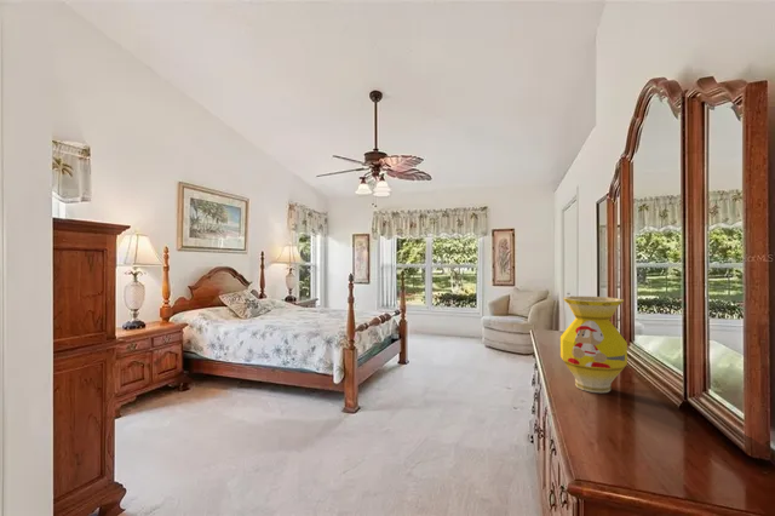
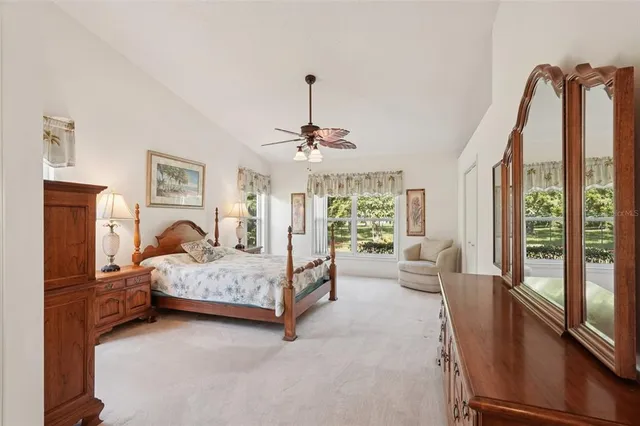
- vase [559,296,628,394]
